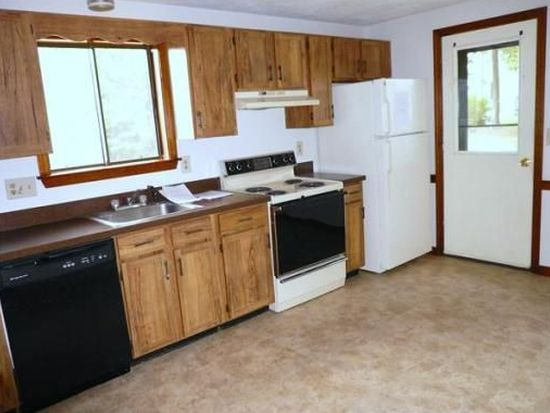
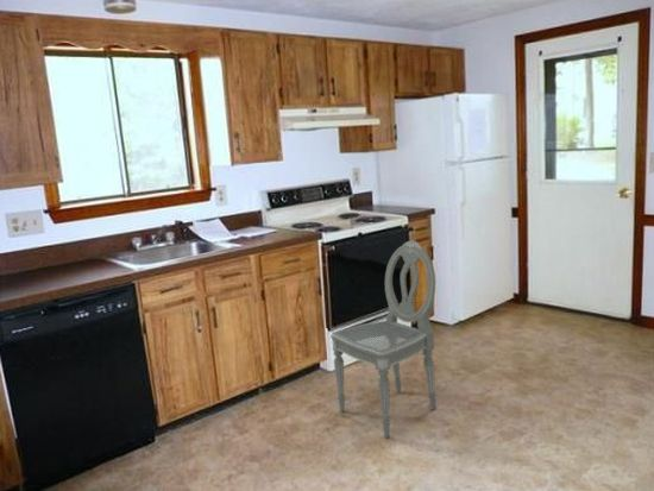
+ dining chair [329,239,438,439]
